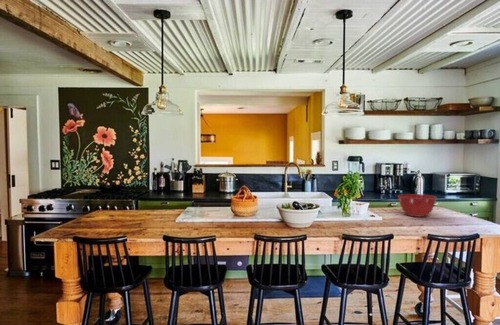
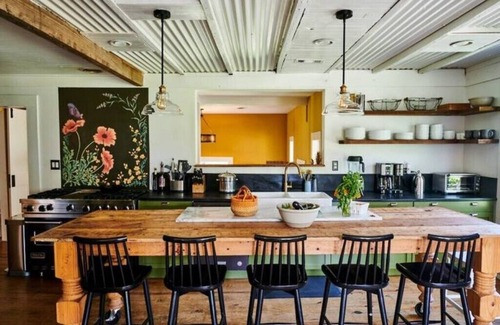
- mixing bowl [397,193,438,218]
